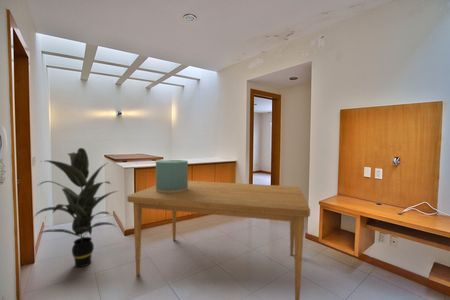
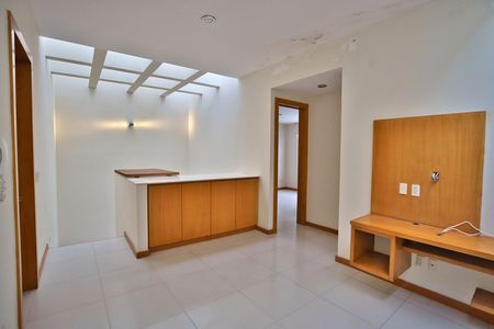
- decorative container [155,159,189,193]
- indoor plant [31,147,118,268]
- dining table [126,180,311,300]
